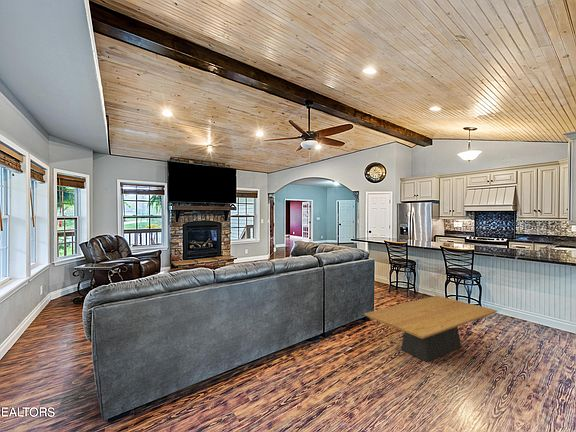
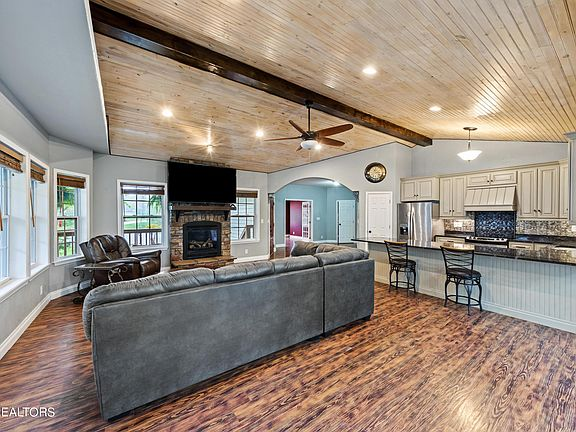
- coffee table [363,295,498,363]
